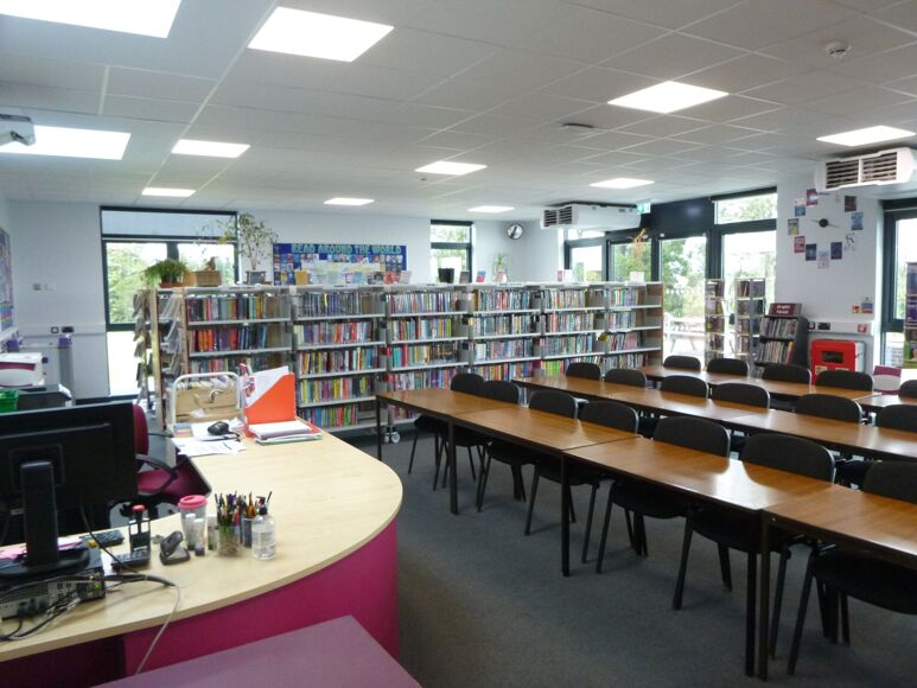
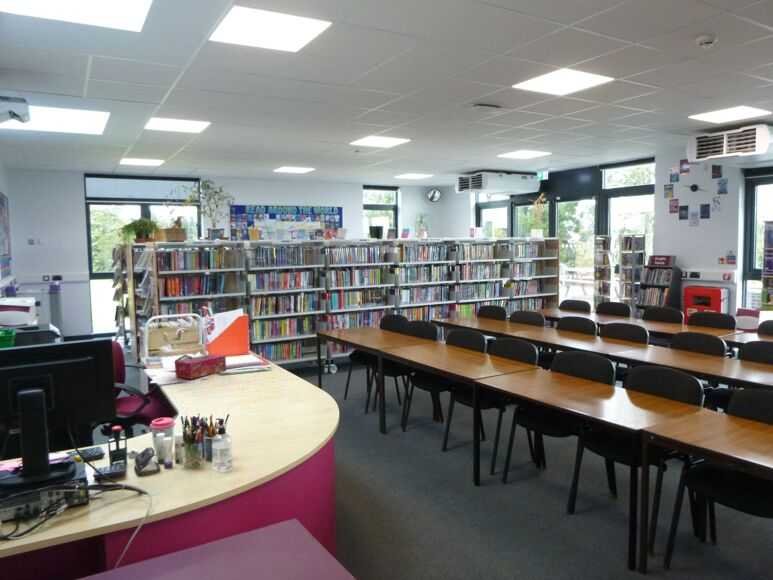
+ tissue box [174,353,227,380]
